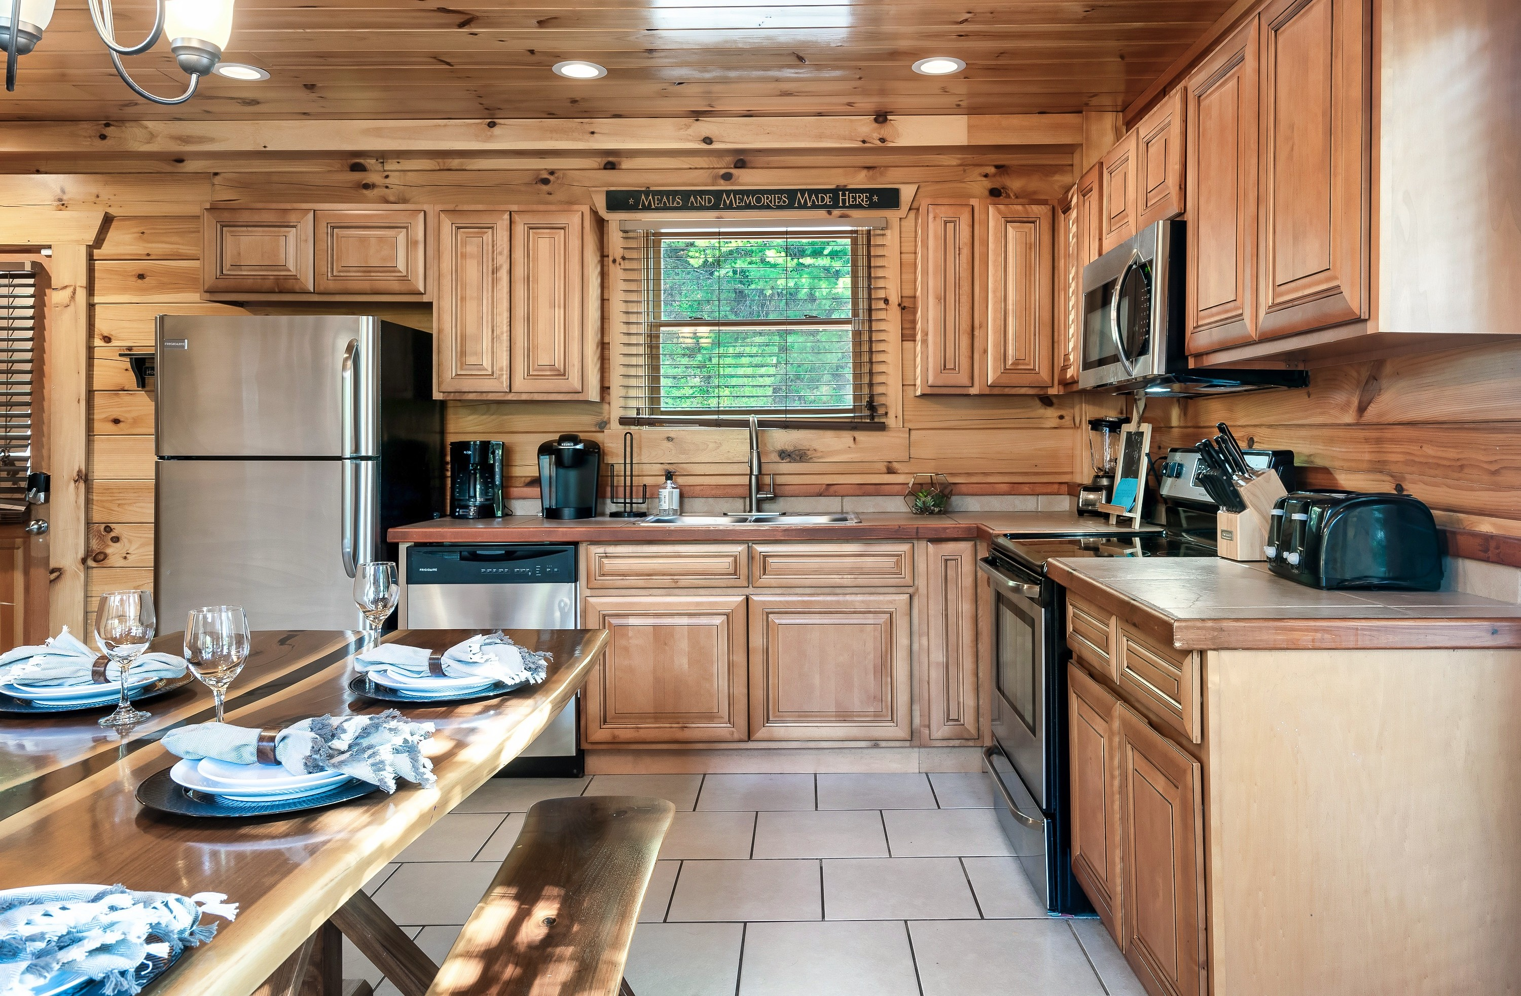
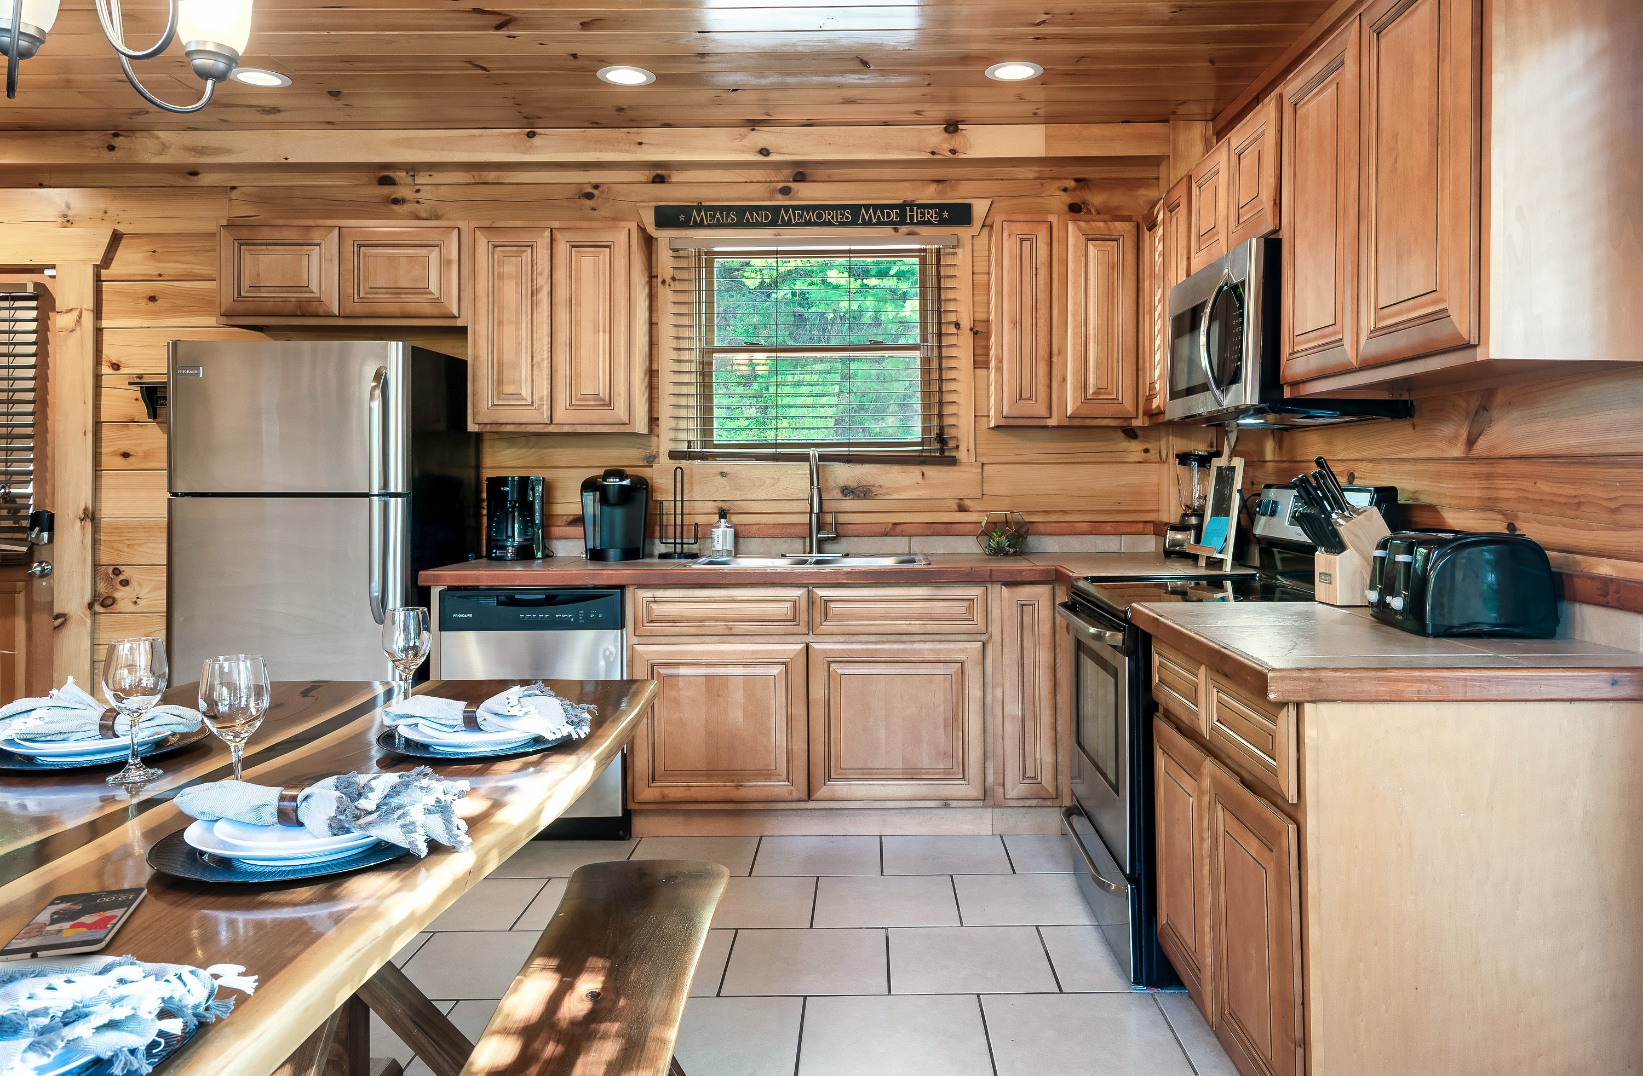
+ smartphone [0,886,148,963]
